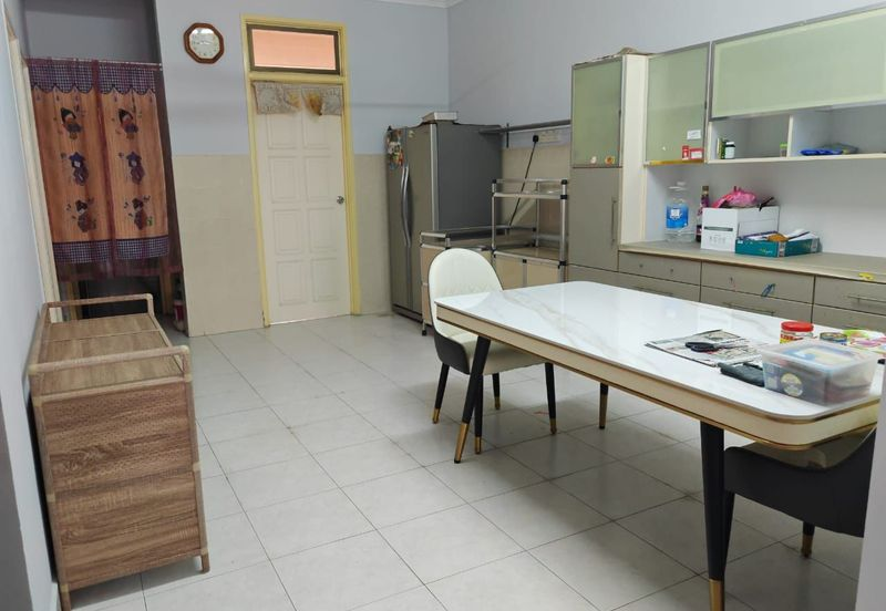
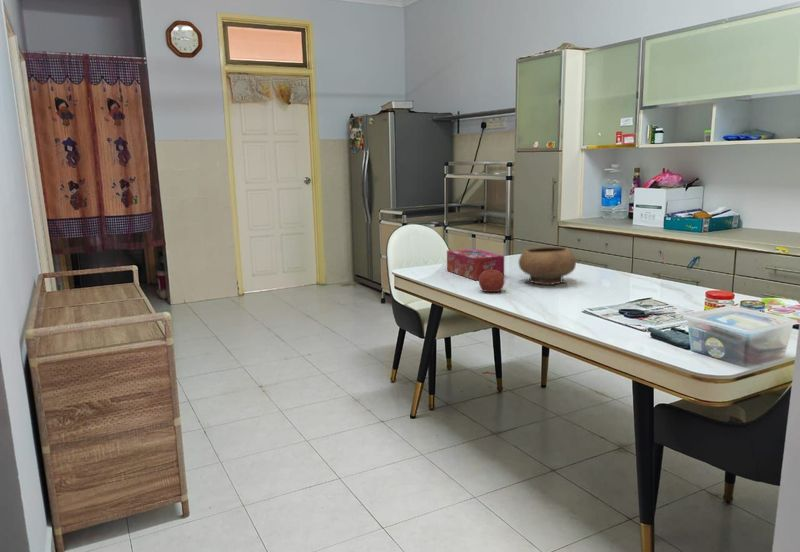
+ bowl [517,246,577,286]
+ fruit [478,267,505,293]
+ tissue box [446,248,505,281]
